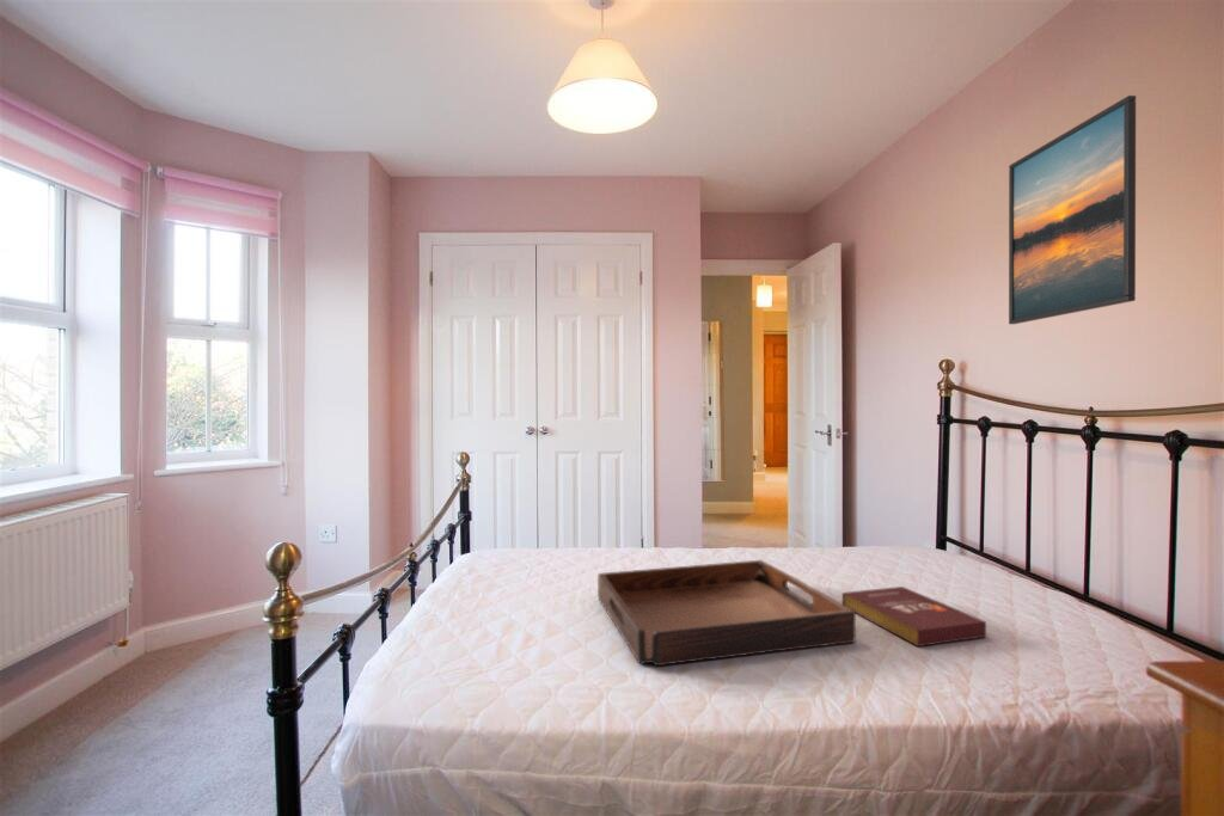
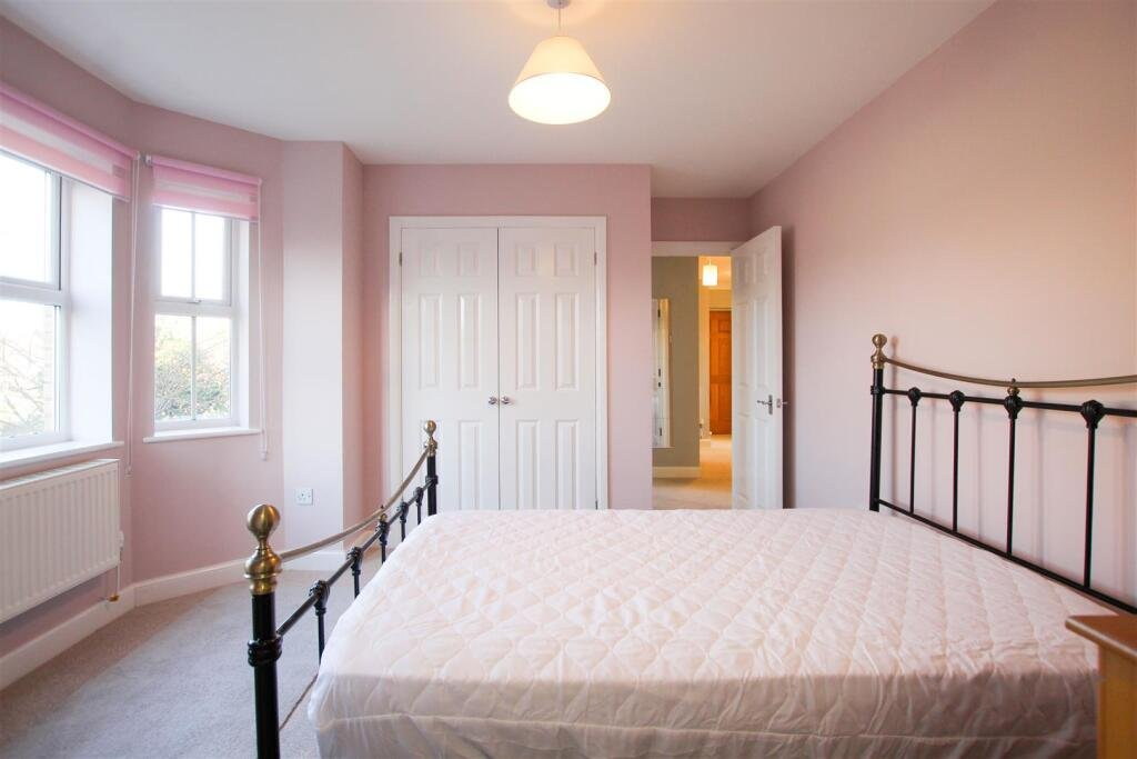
- book [842,585,987,648]
- serving tray [596,559,857,667]
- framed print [1008,94,1137,325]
